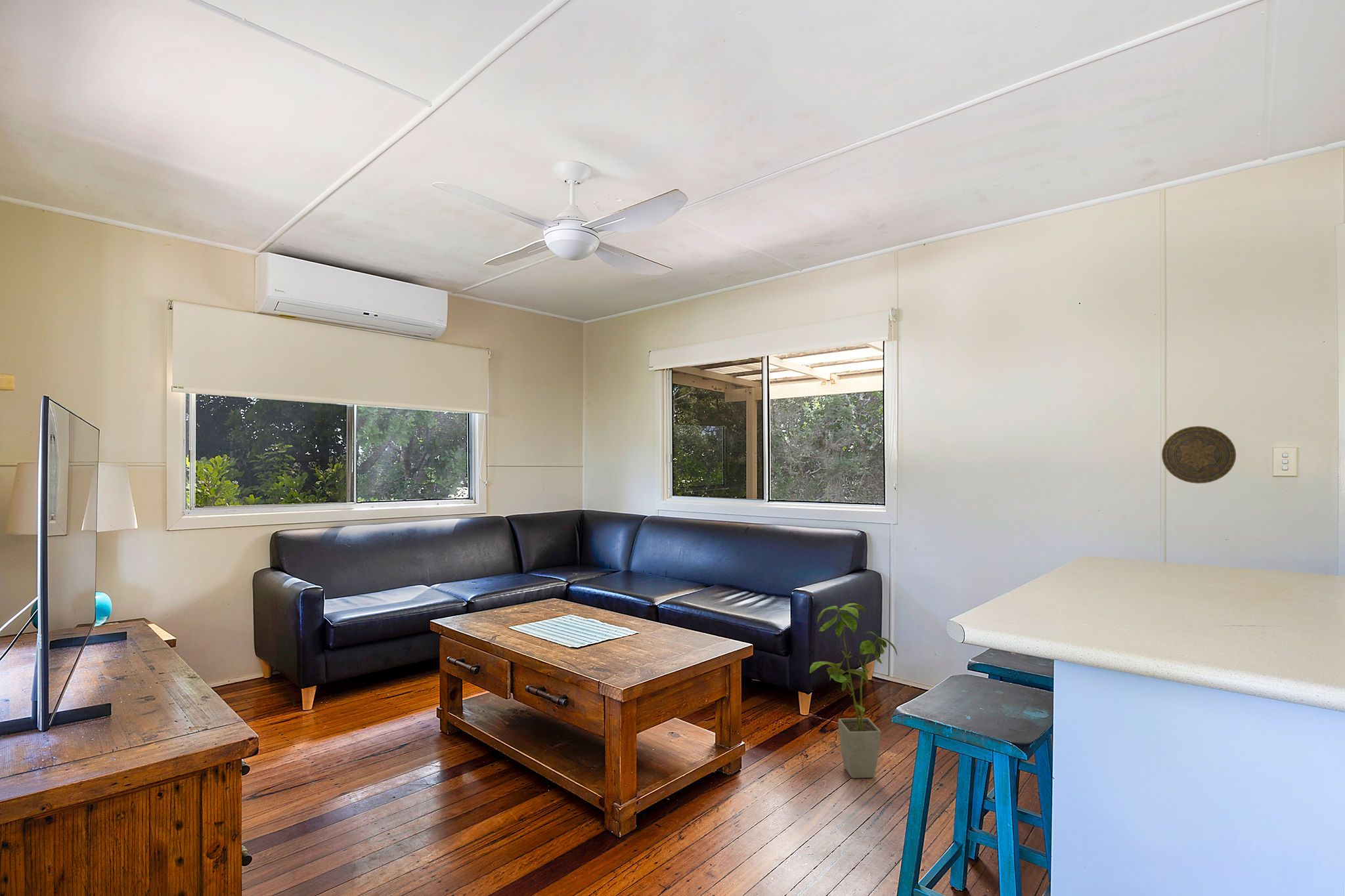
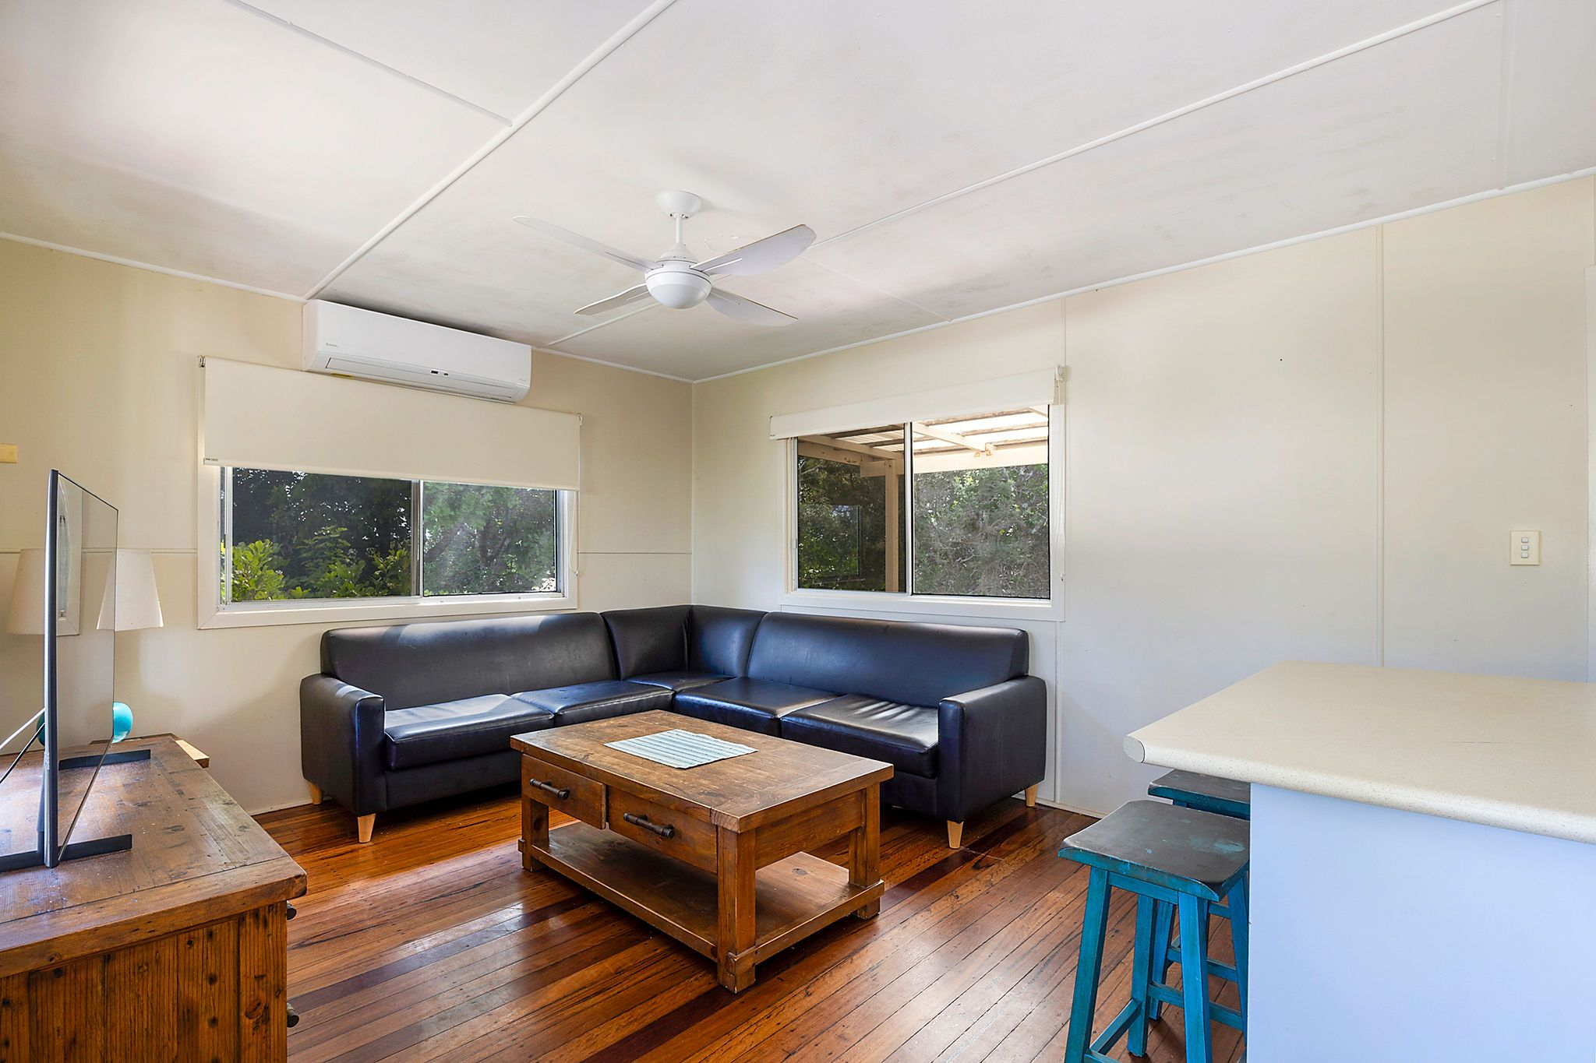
- decorative plate [1161,425,1237,484]
- house plant [809,603,898,779]
